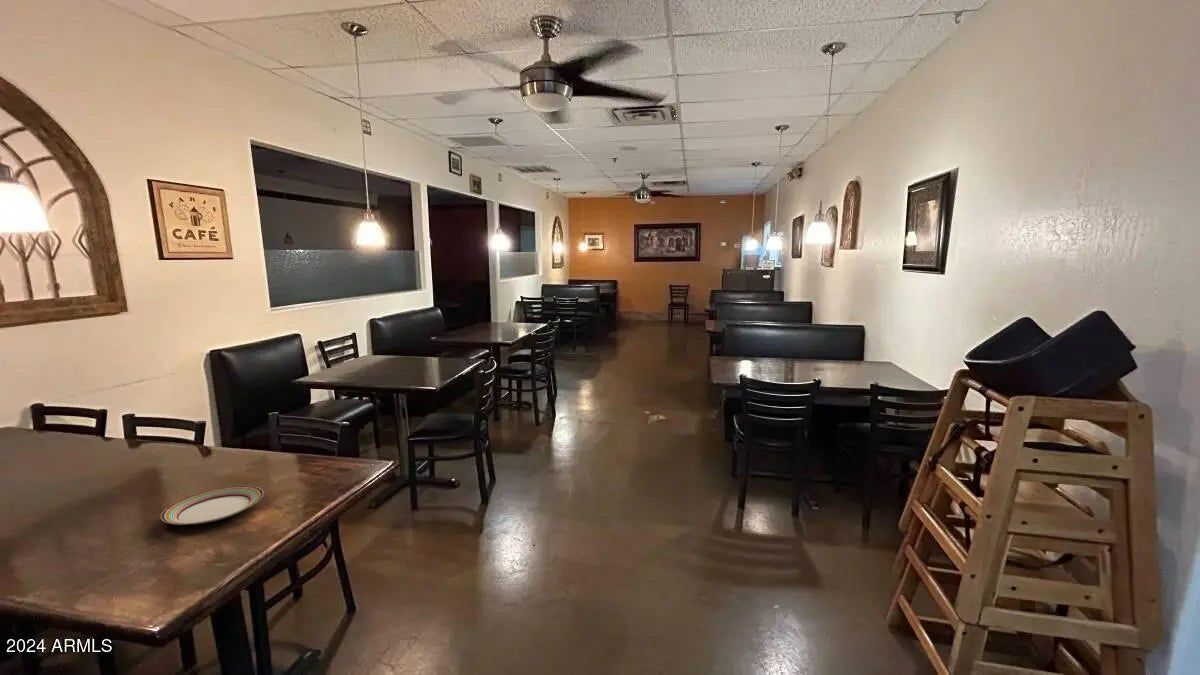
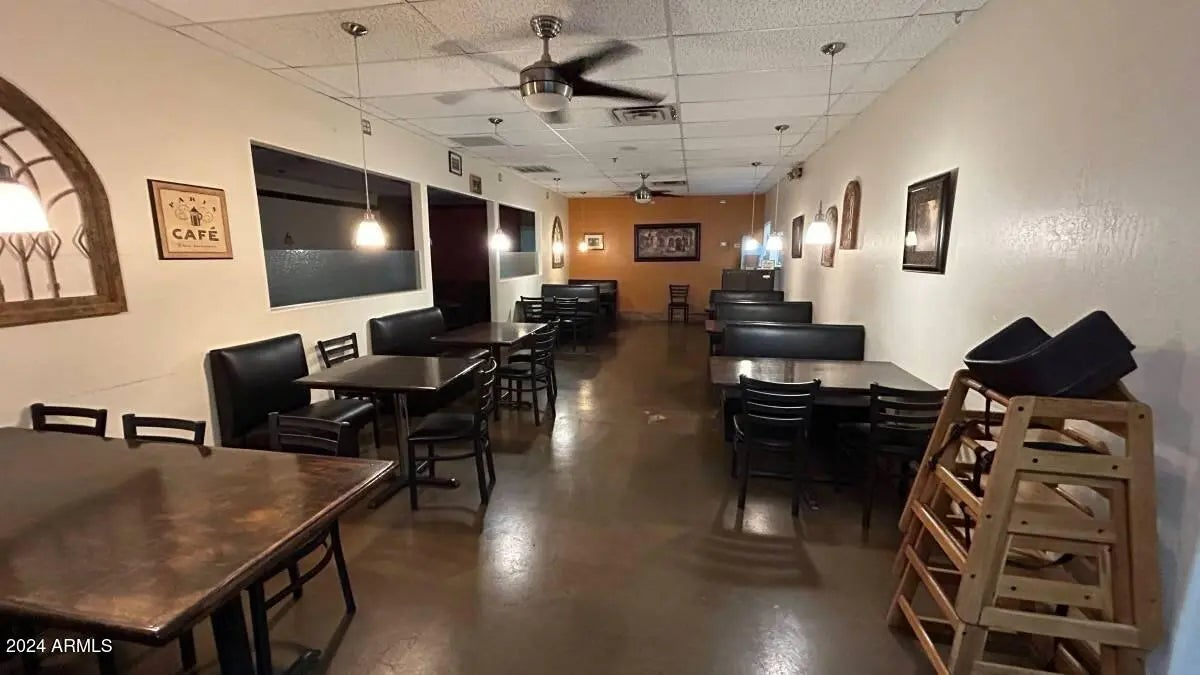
- plate [160,485,264,525]
